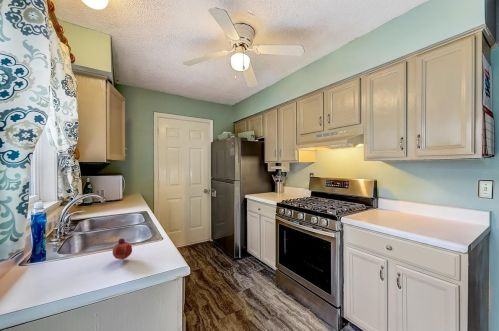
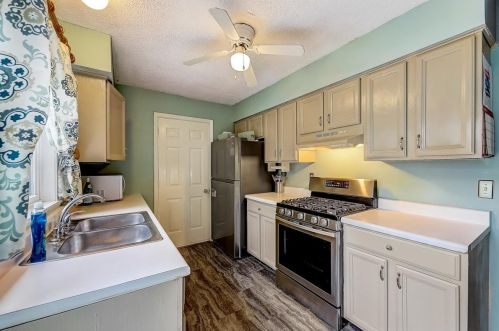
- fruit [112,238,133,261]
